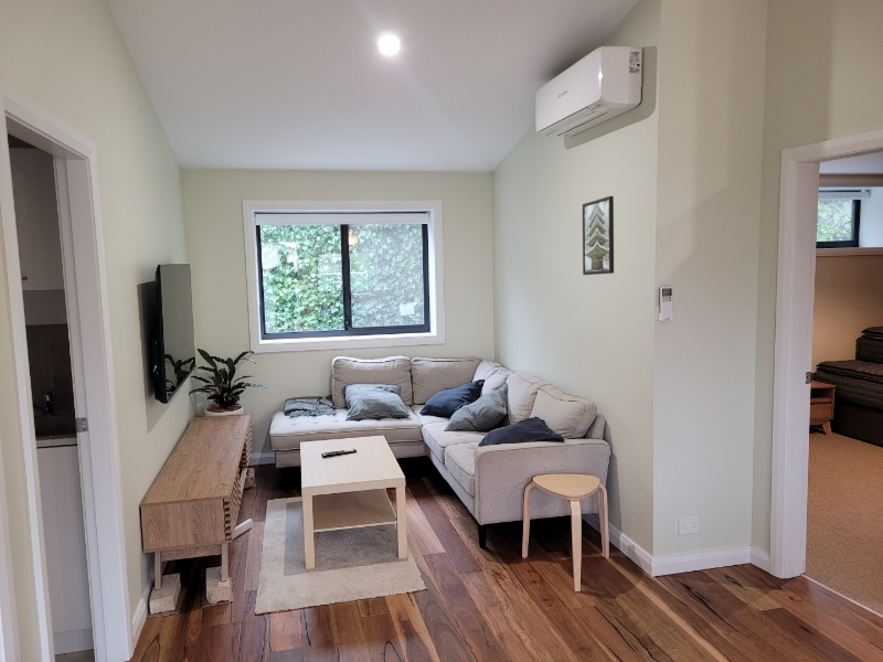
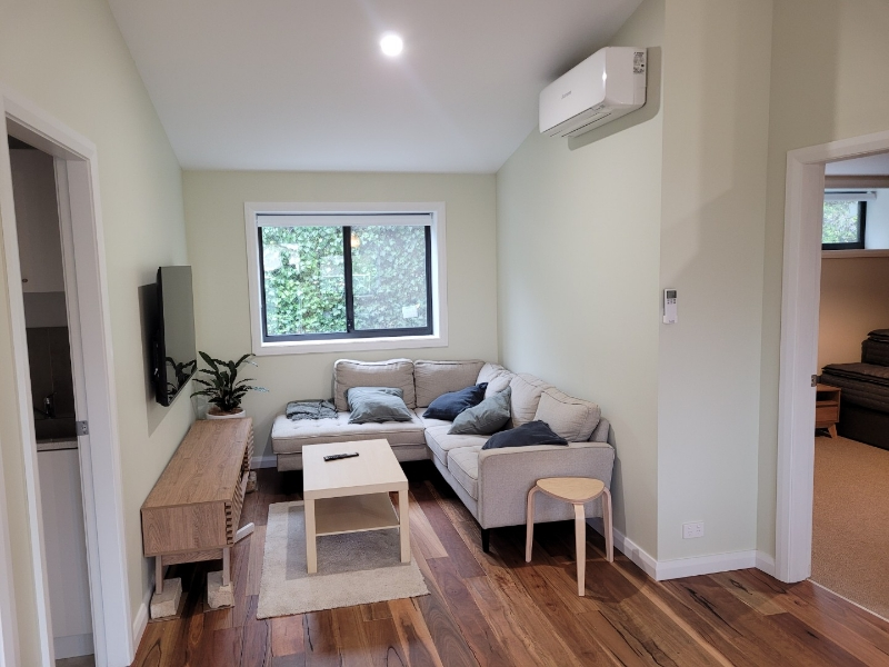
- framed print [582,195,615,276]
